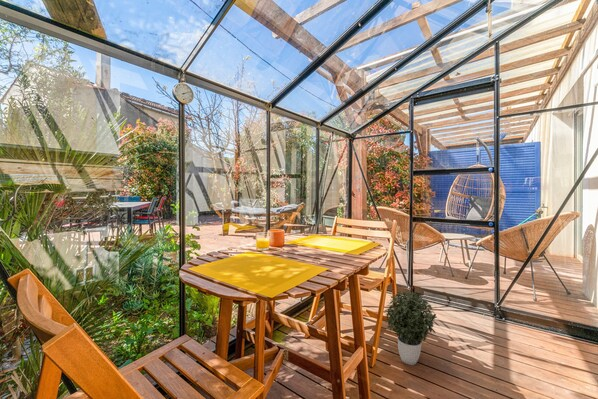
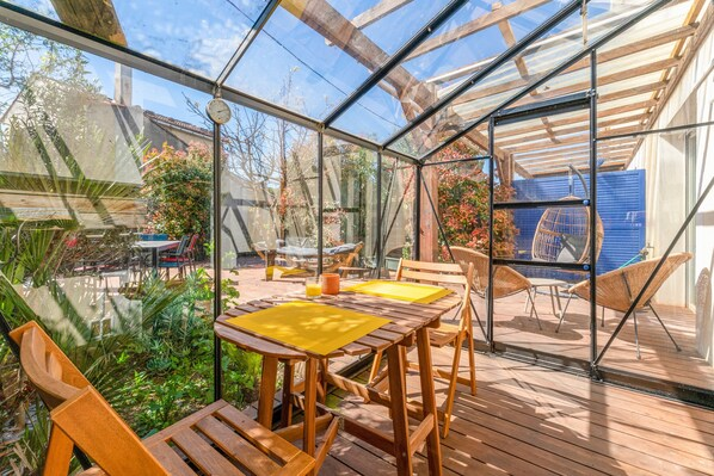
- potted plant [383,290,438,366]
